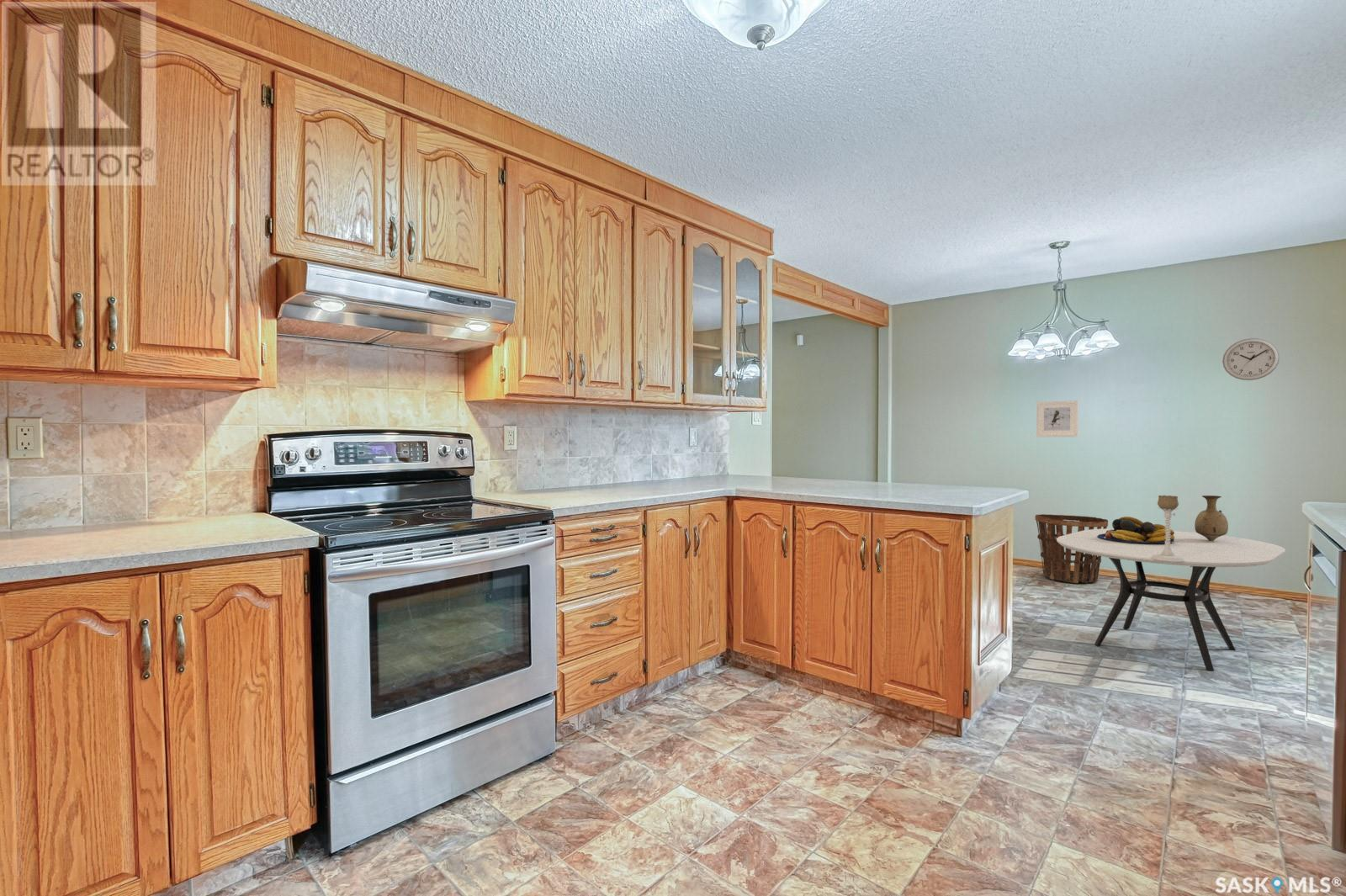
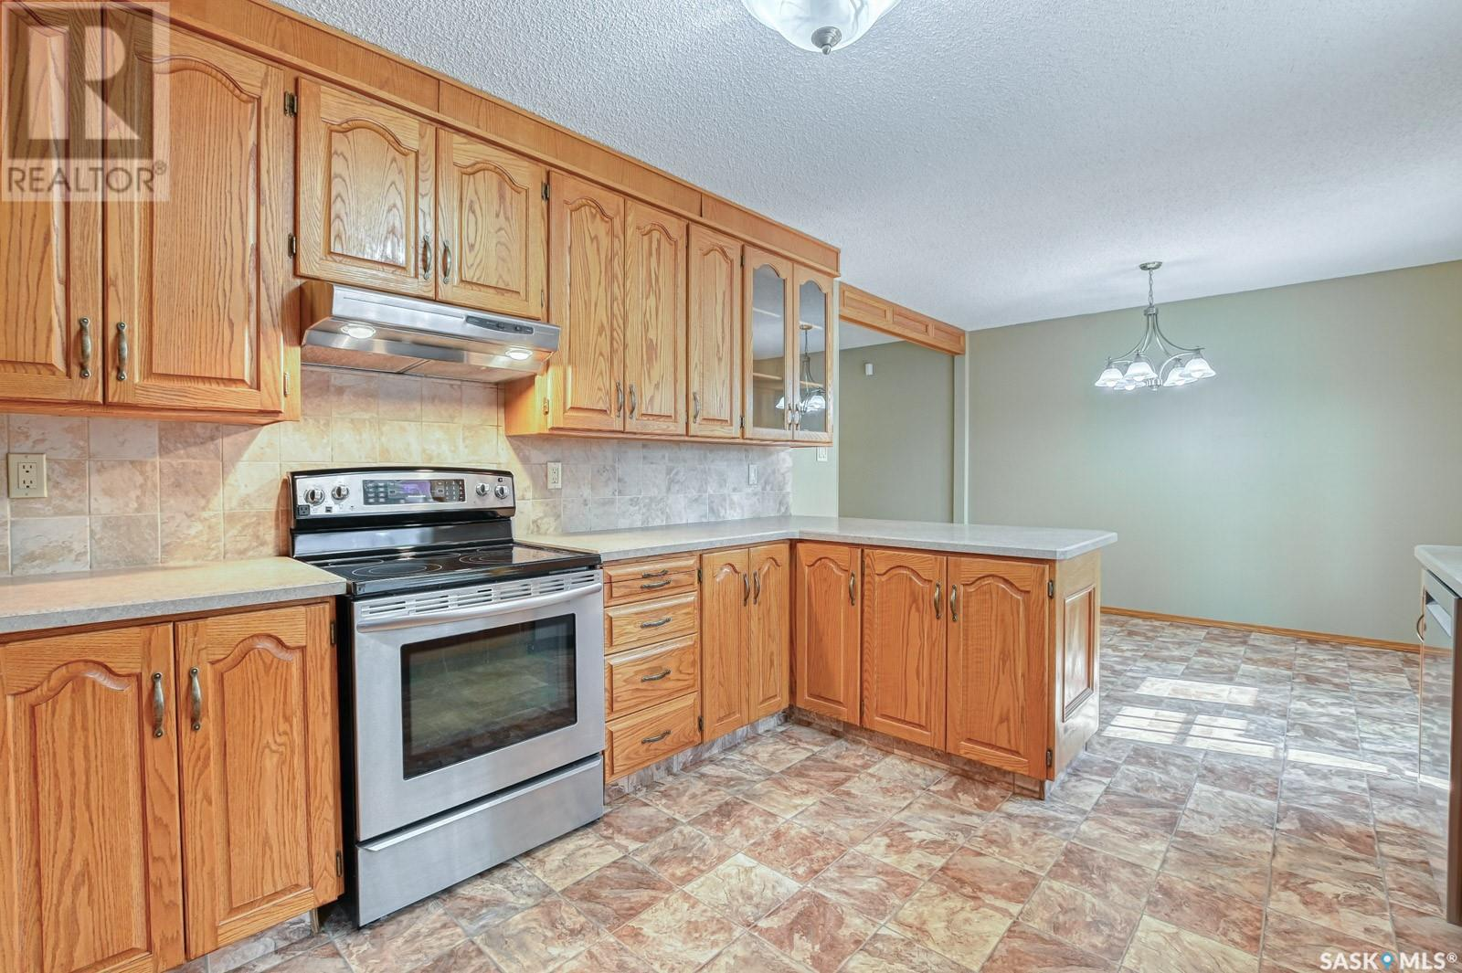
- vase [1194,495,1229,541]
- basket [1034,513,1109,584]
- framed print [1036,400,1079,437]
- fruit bowl [1097,516,1174,543]
- dining table [1057,528,1286,672]
- wall clock [1221,337,1280,381]
- candle holder [1151,495,1184,562]
